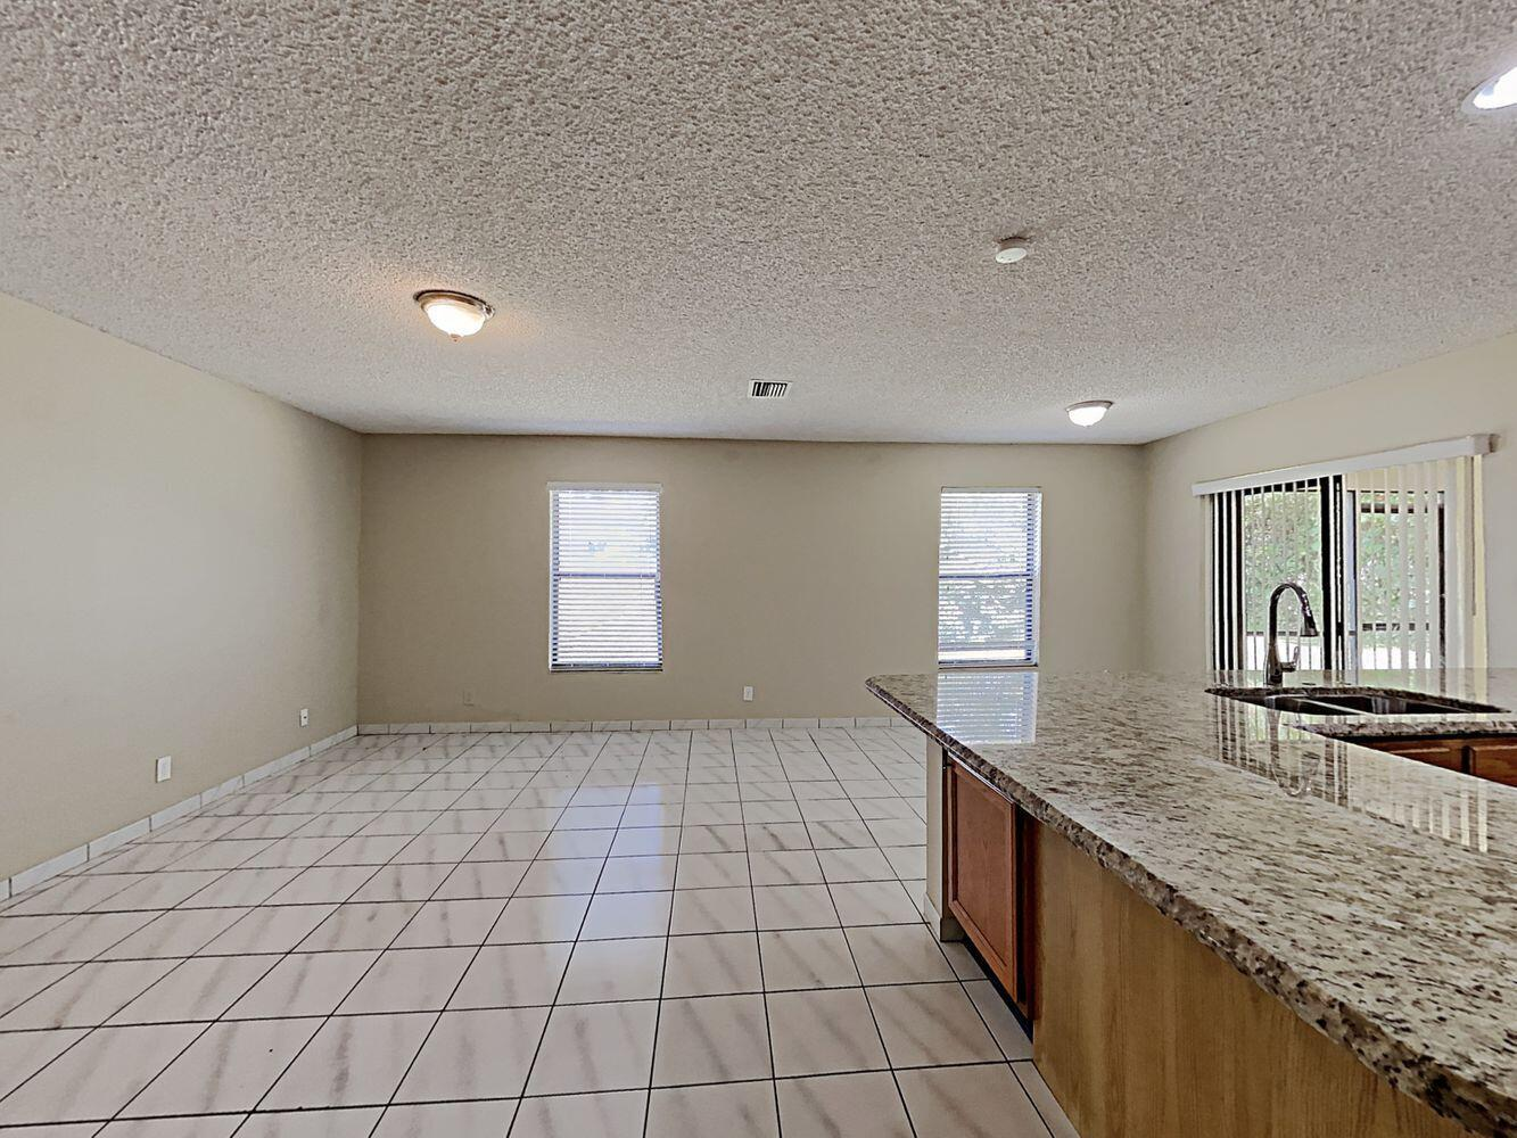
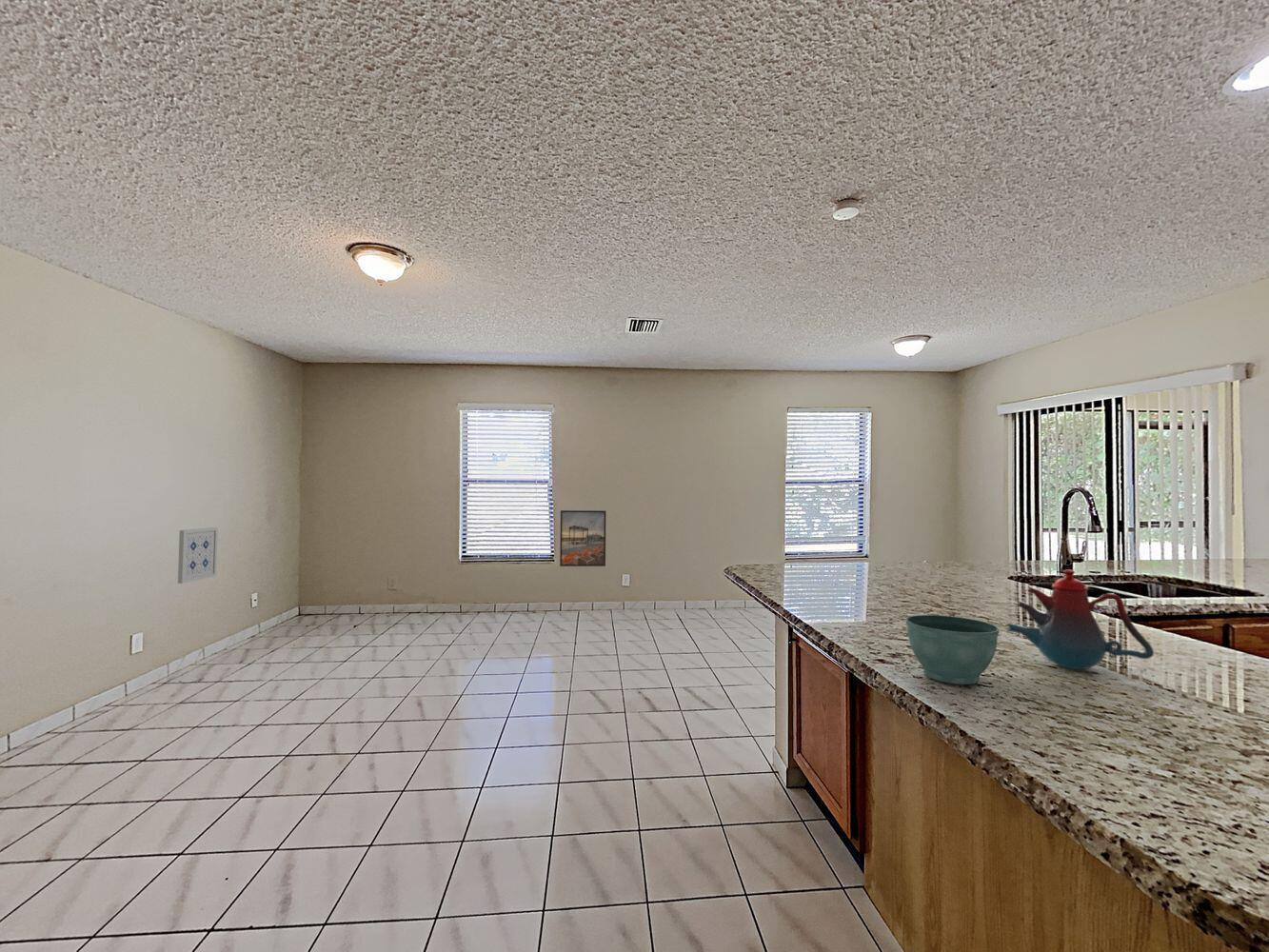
+ wall art [177,526,219,585]
+ flower pot [905,614,1000,685]
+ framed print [559,509,606,567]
+ teakettle [1004,569,1155,670]
